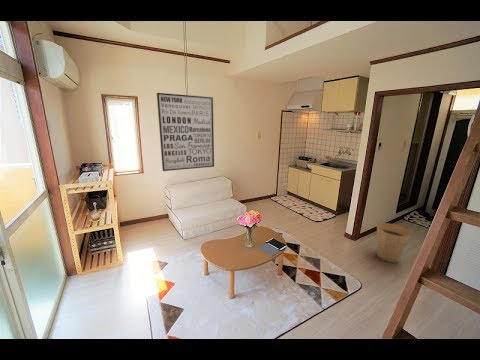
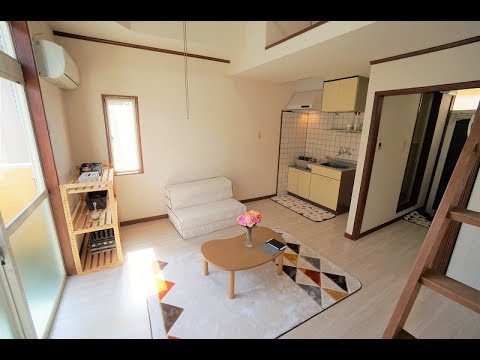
- trash can [376,222,412,264]
- wall art [156,92,215,172]
